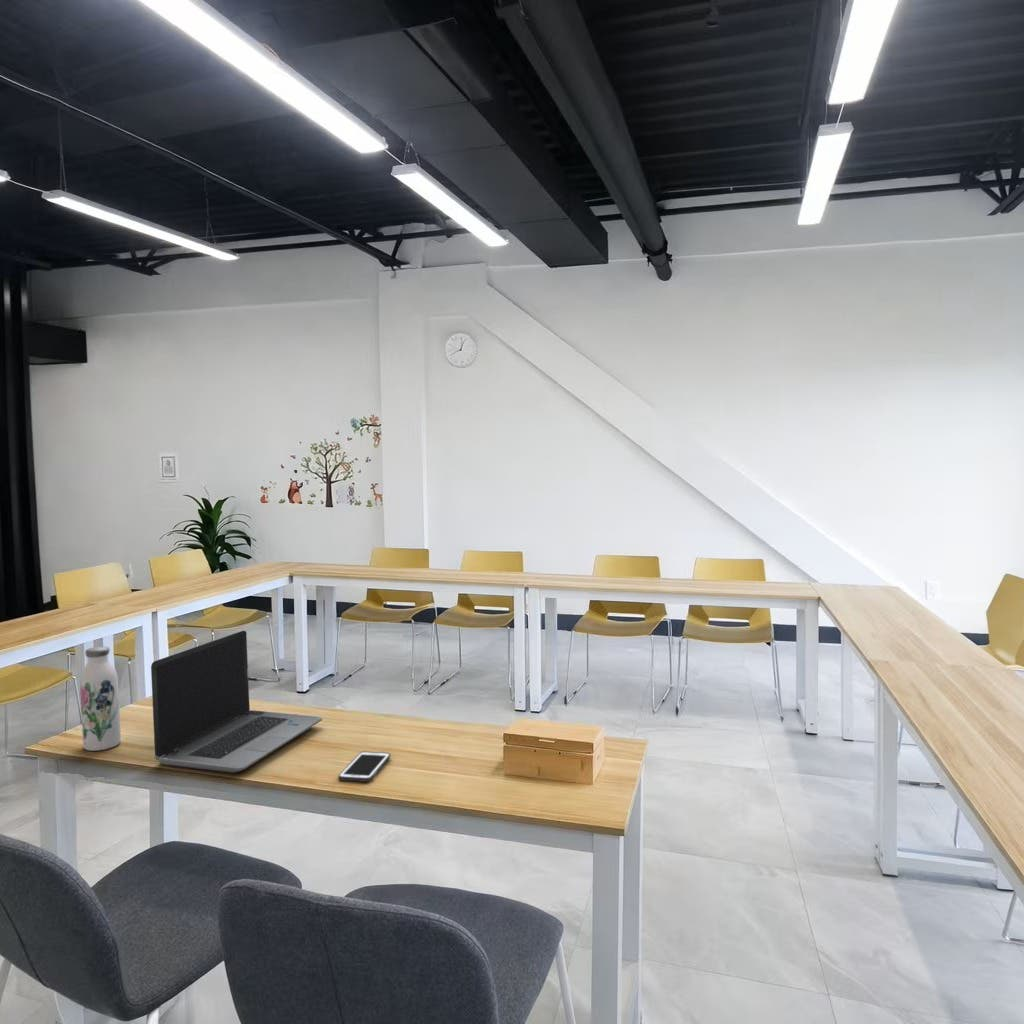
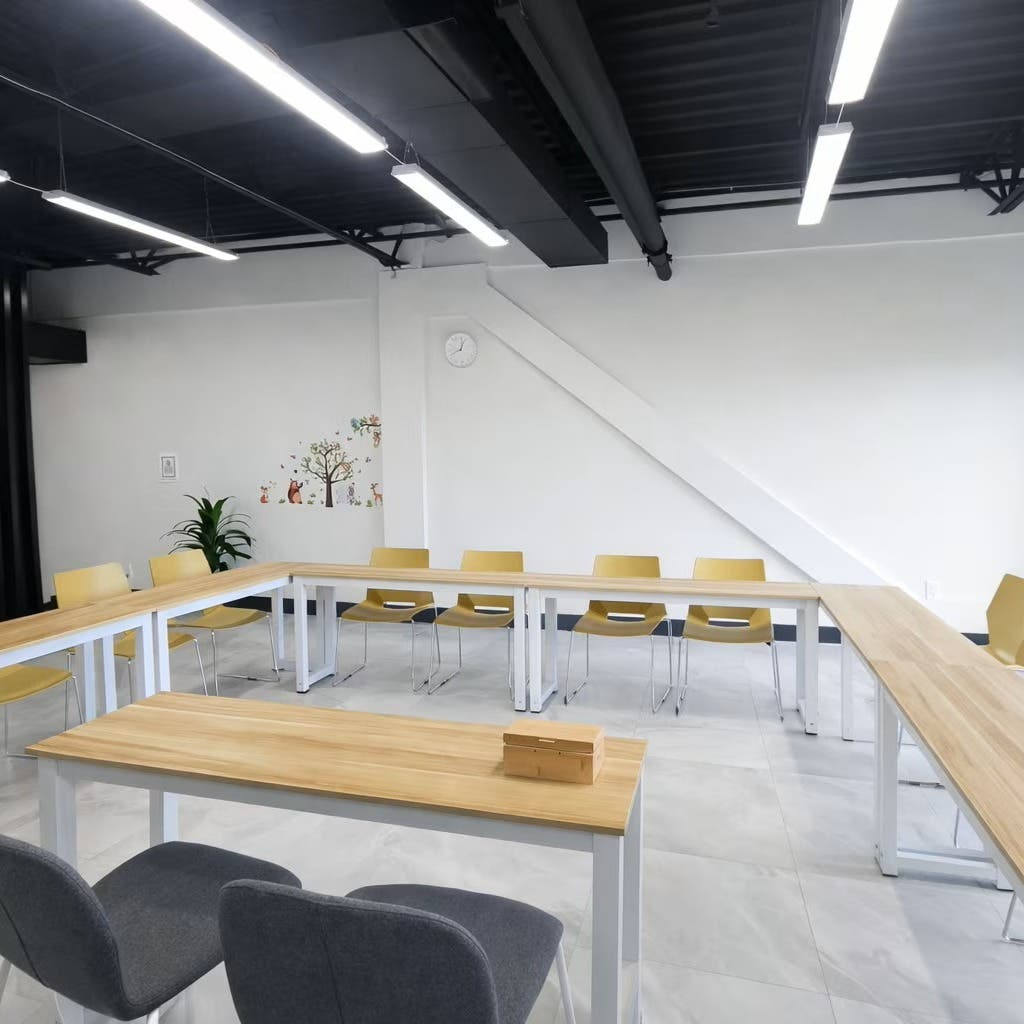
- cell phone [338,751,391,783]
- laptop computer [150,630,323,774]
- water bottle [79,645,122,752]
